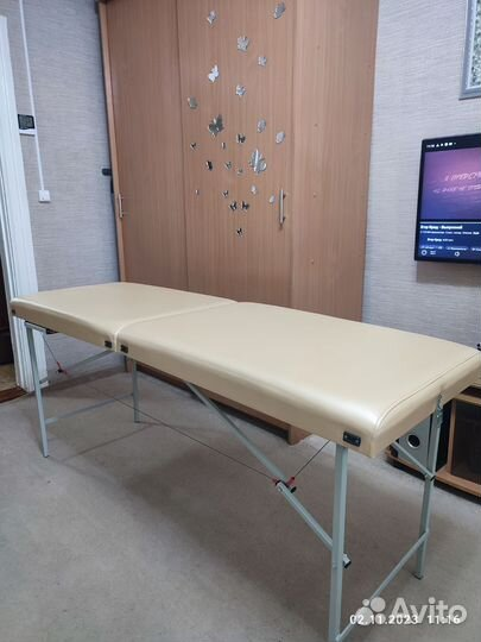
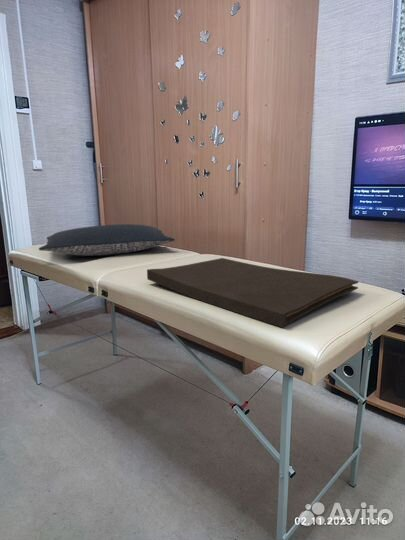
+ pillow [38,223,176,257]
+ hand towel [146,257,360,328]
